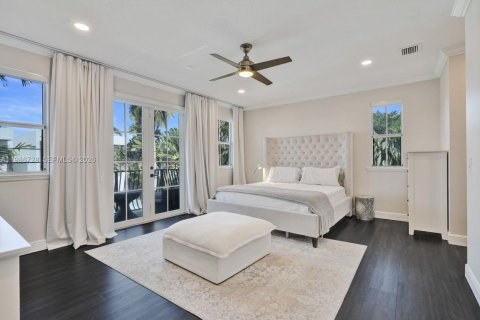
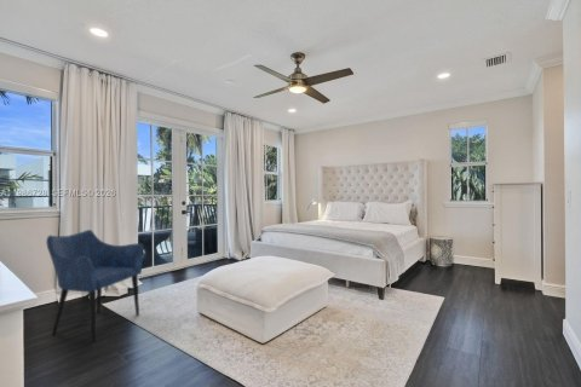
+ armchair [45,229,145,342]
